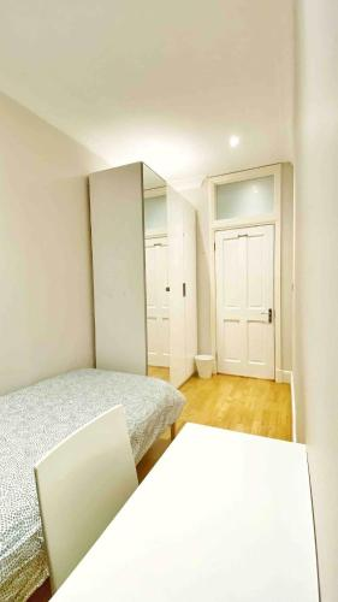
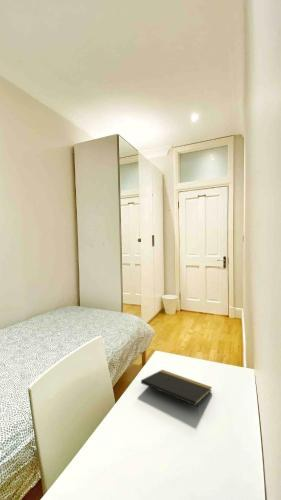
+ notepad [140,369,213,417]
